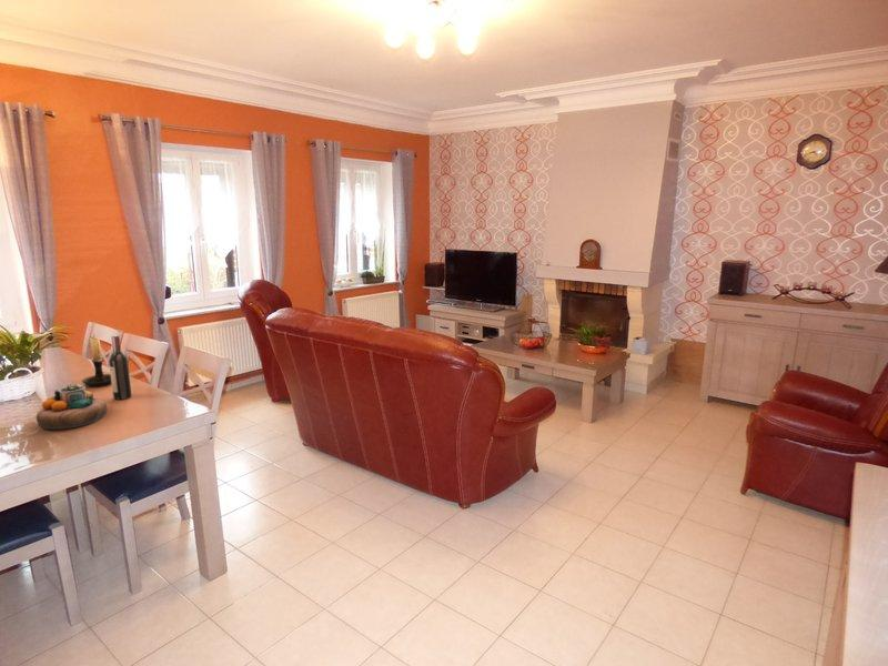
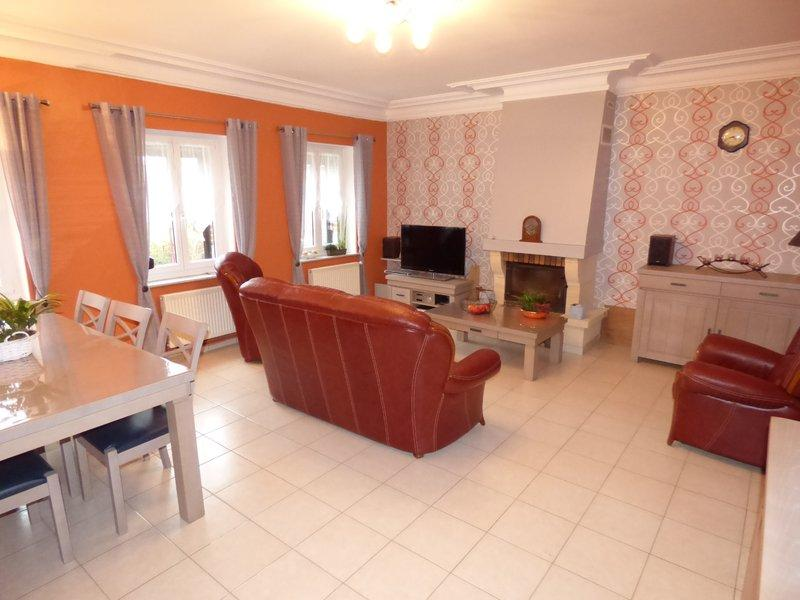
- wine bottle [108,334,132,401]
- candle holder [81,330,112,387]
- decorative bowl [36,383,108,431]
